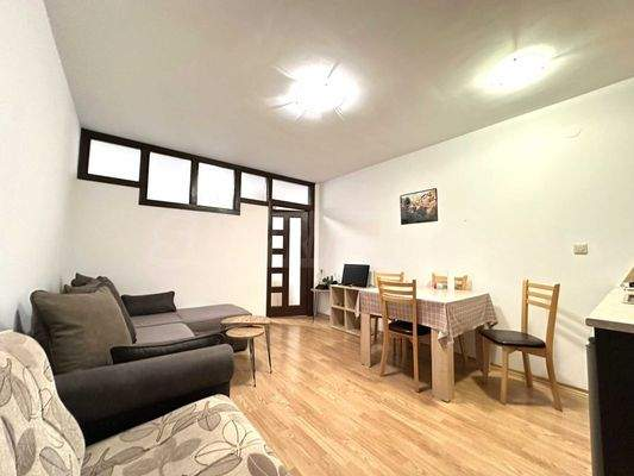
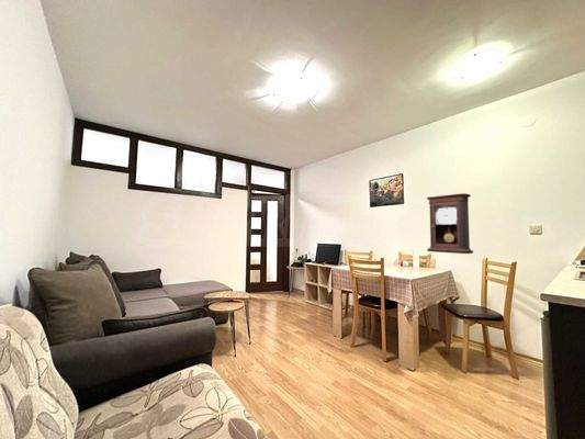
+ pendulum clock [426,192,474,255]
